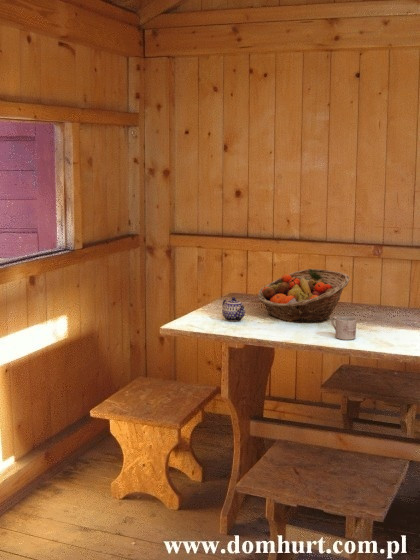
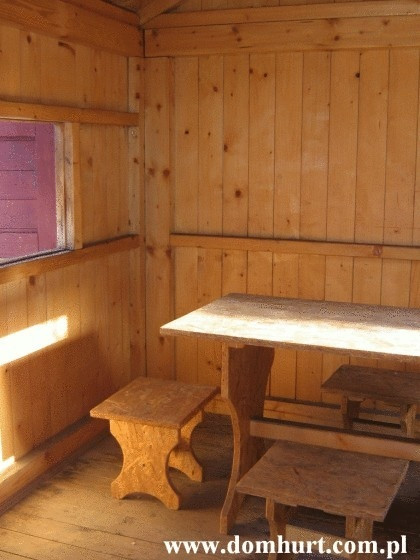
- mug [330,316,358,341]
- fruit basket [257,268,351,323]
- teapot [221,296,246,322]
